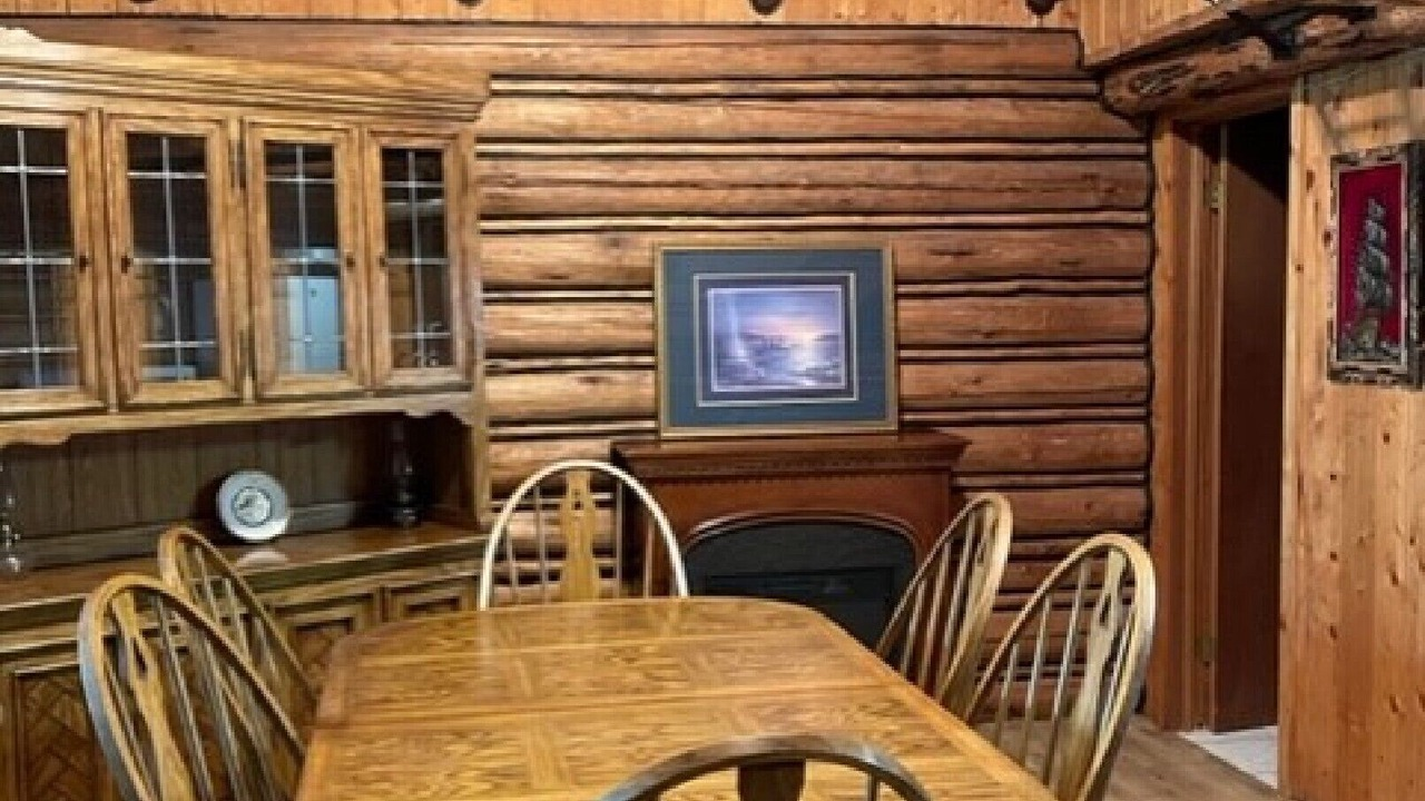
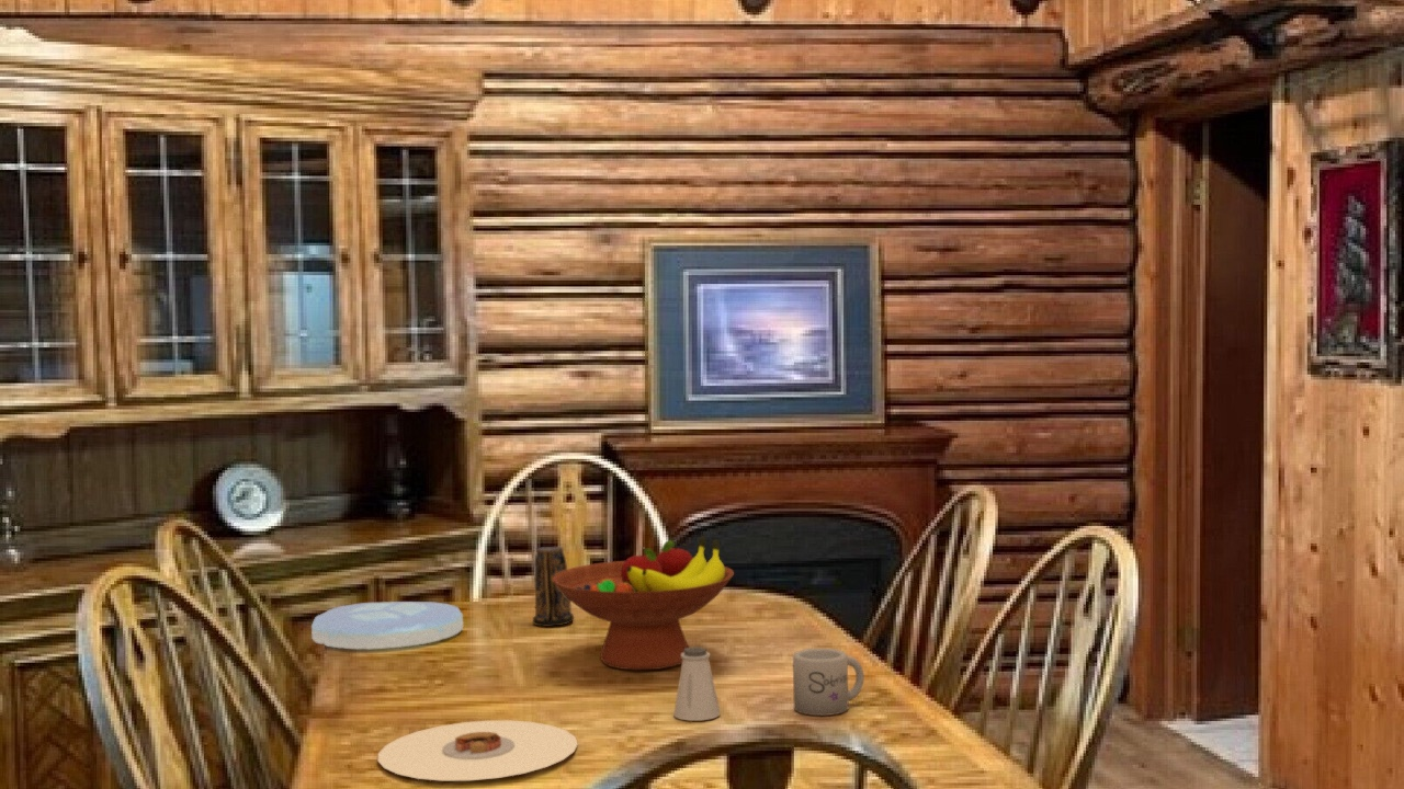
+ fruit bowl [552,535,735,671]
+ saltshaker [672,645,722,722]
+ mug [792,647,865,717]
+ plate [376,720,579,781]
+ candle [532,546,575,628]
+ plate [310,601,464,650]
